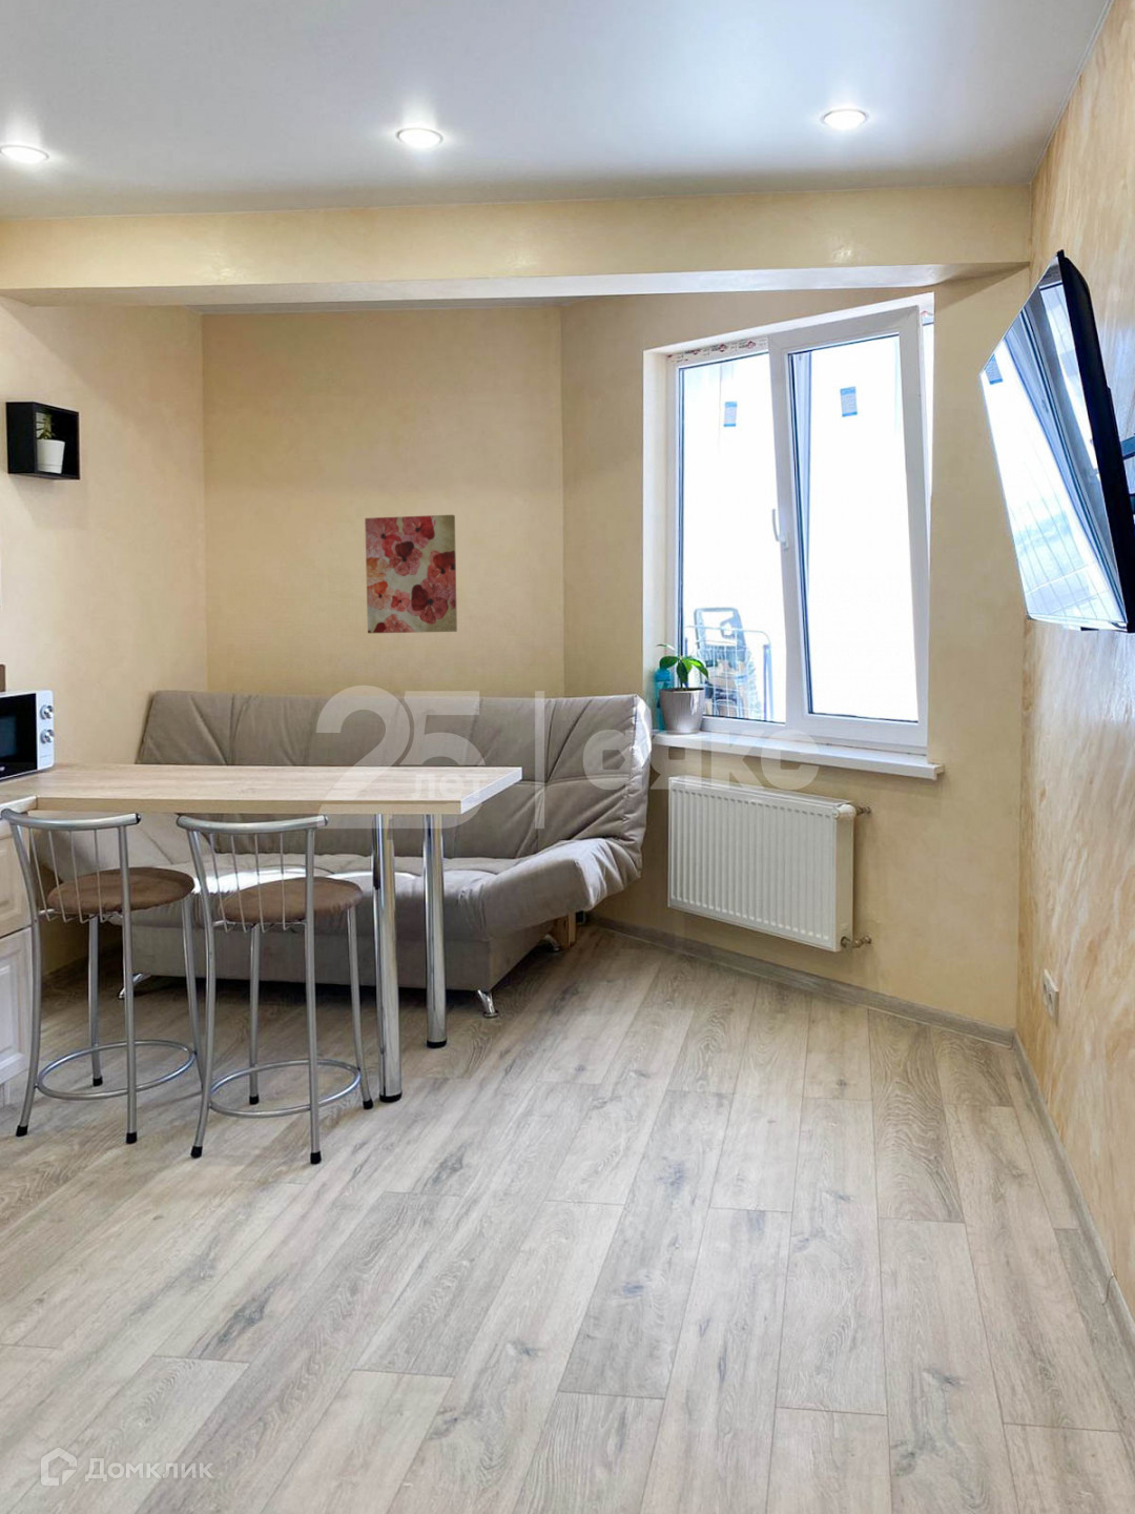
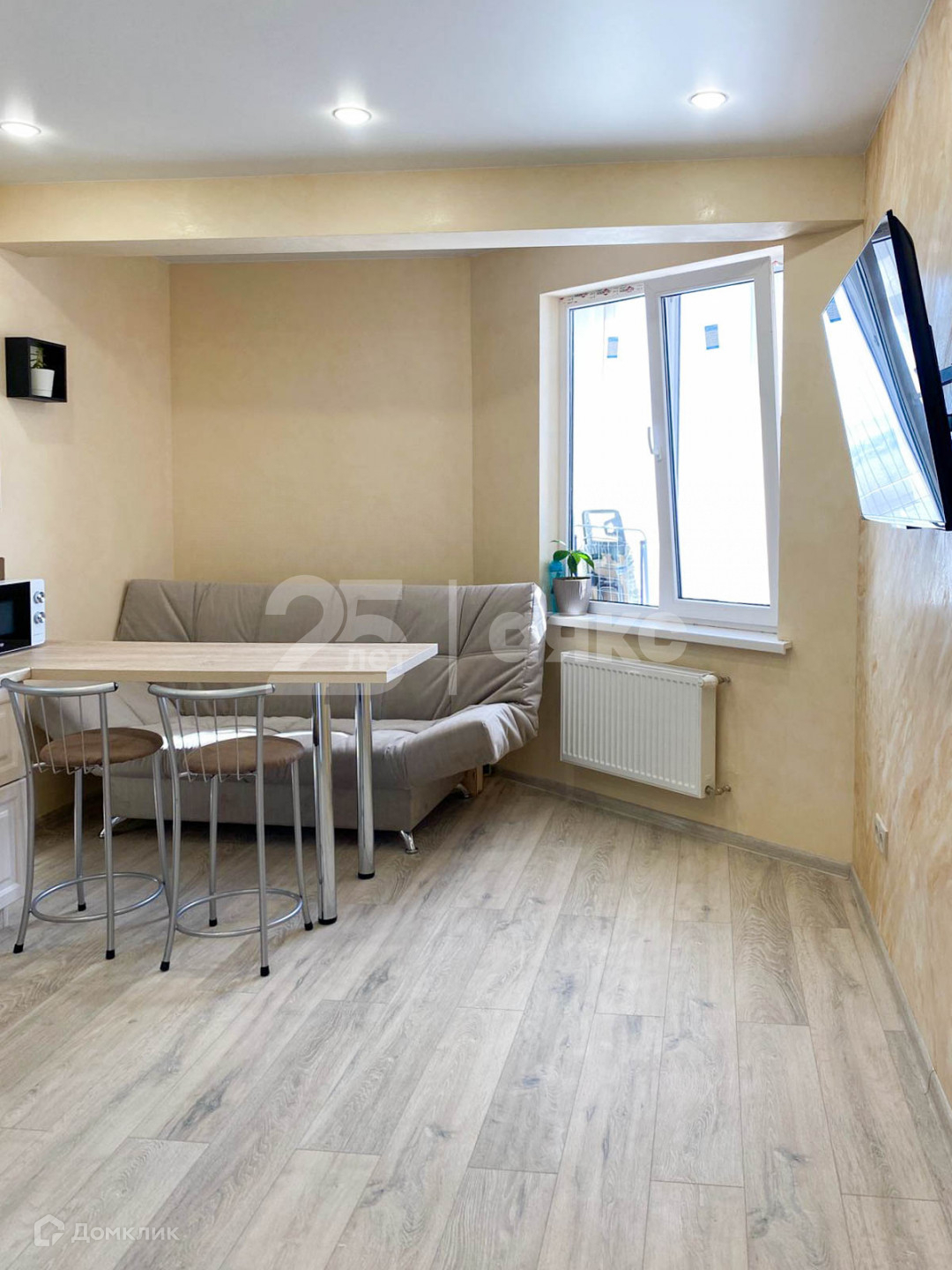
- wall art [364,514,458,634]
